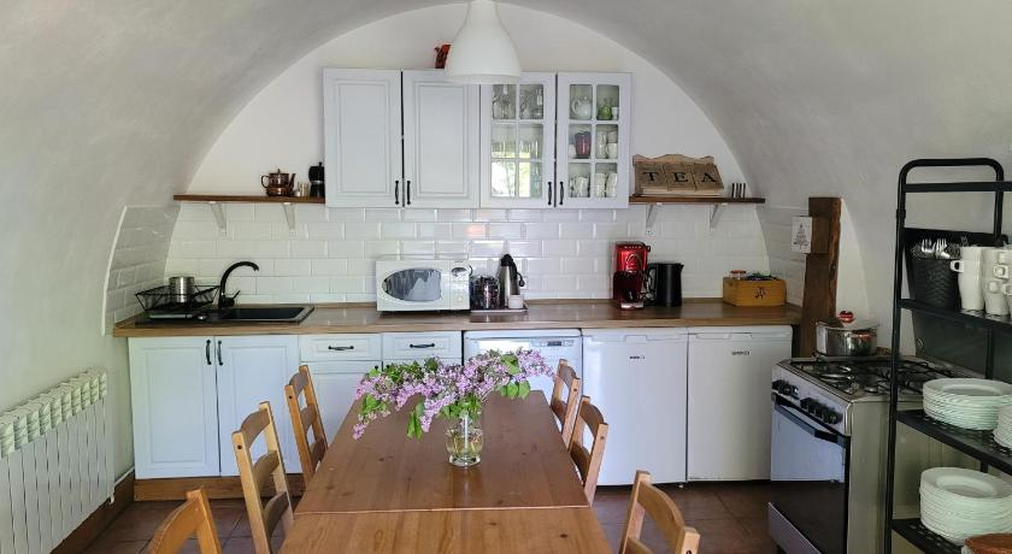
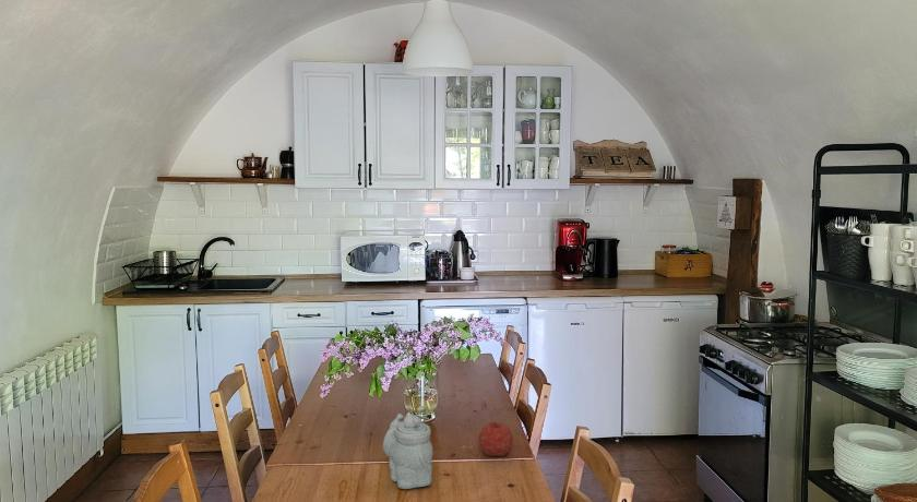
+ fruit [477,419,514,457]
+ teapot [382,413,433,490]
